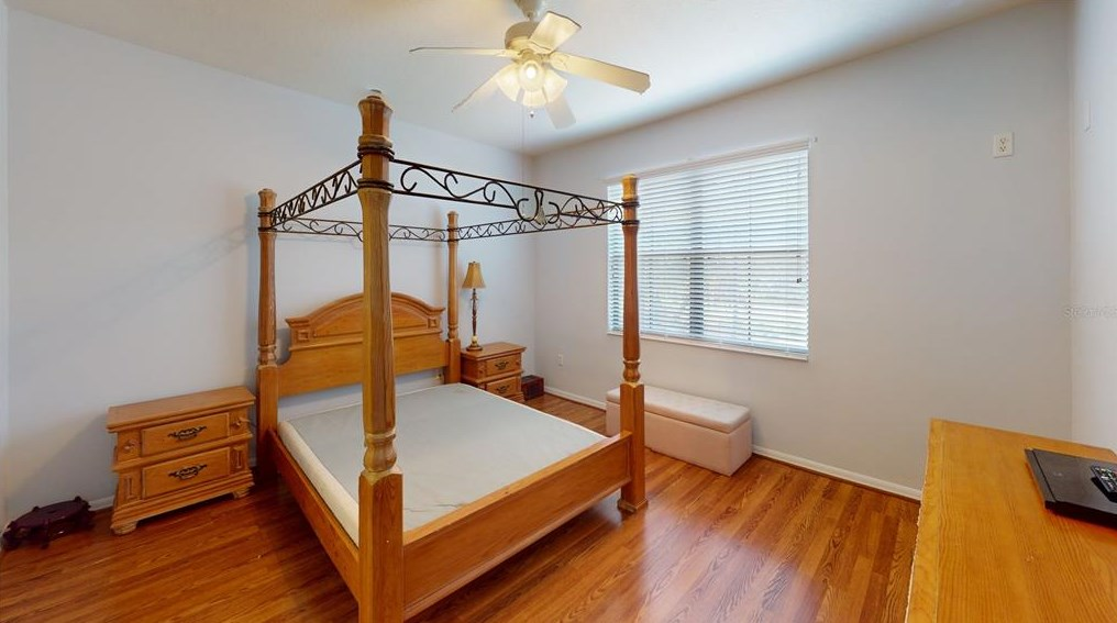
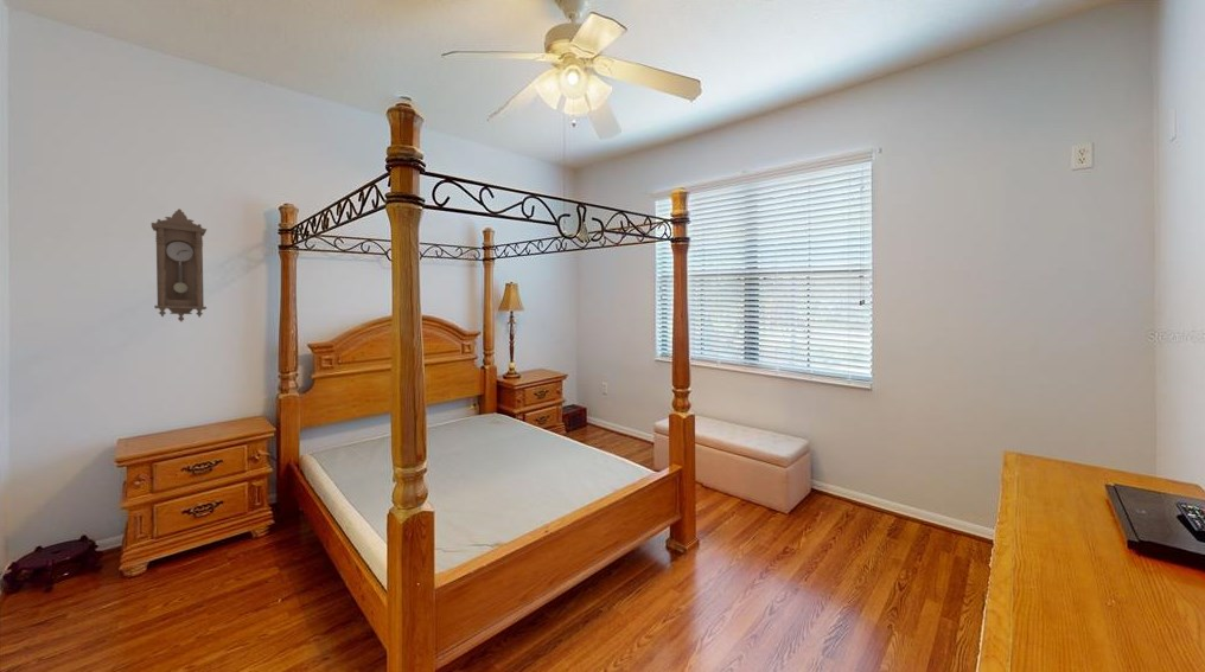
+ pendulum clock [151,207,208,322]
